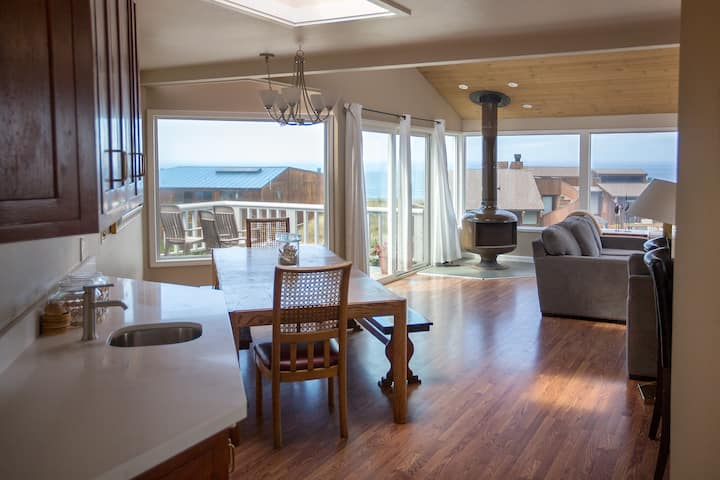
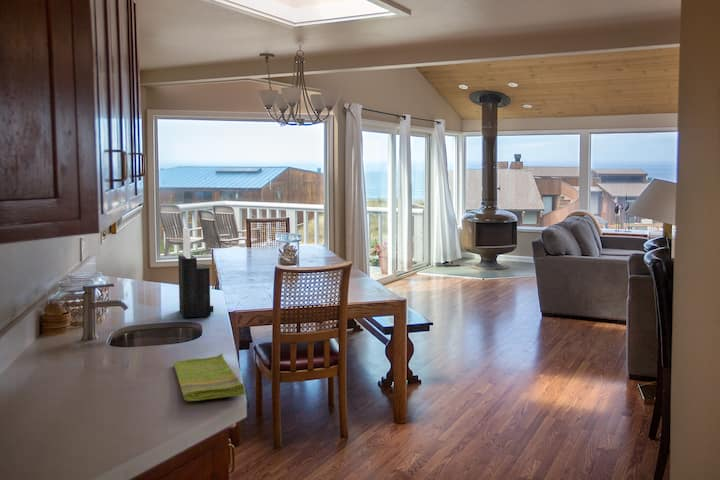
+ dish towel [173,352,246,402]
+ knife block [177,226,214,319]
